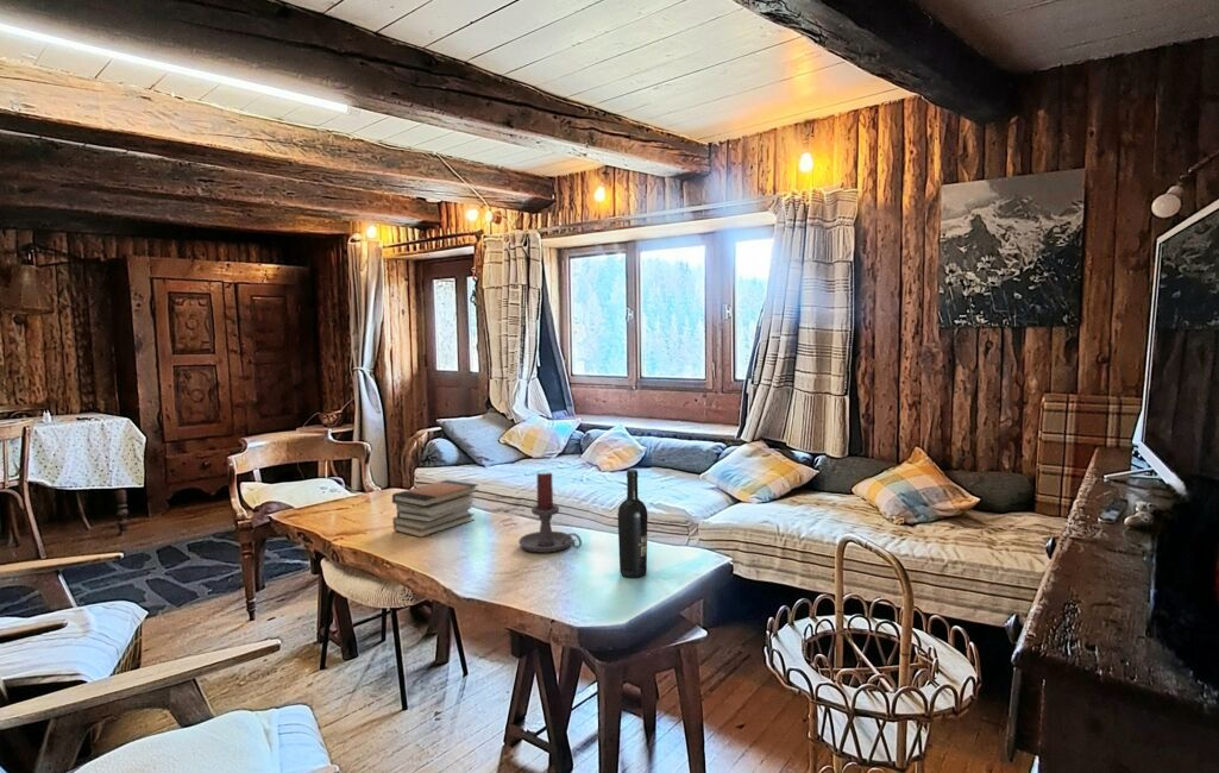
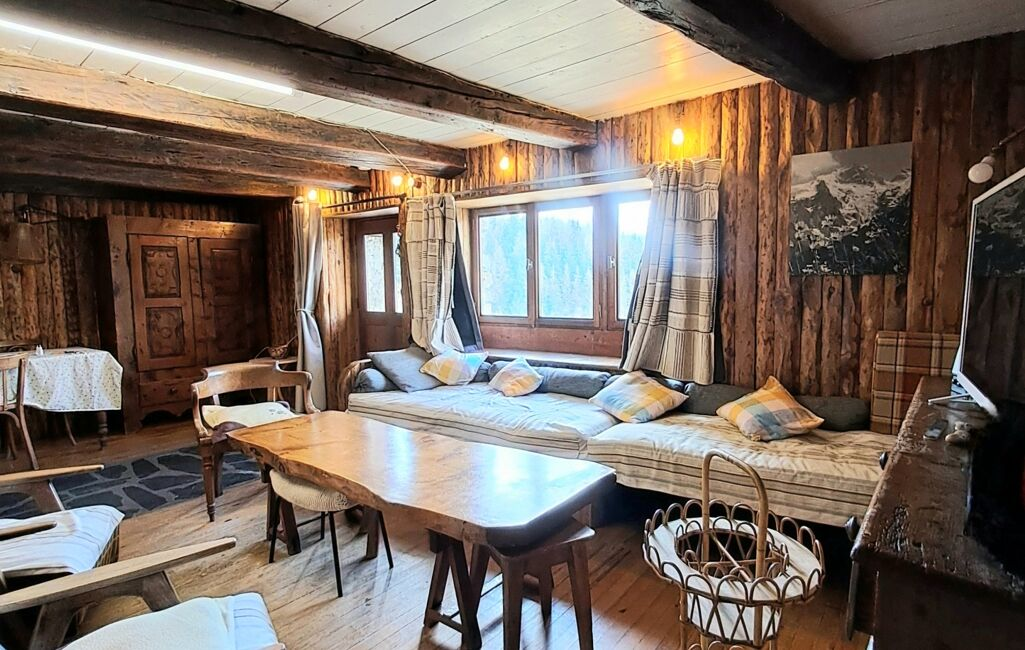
- candle holder [517,472,583,554]
- wine bottle [616,469,649,579]
- book stack [391,478,479,539]
